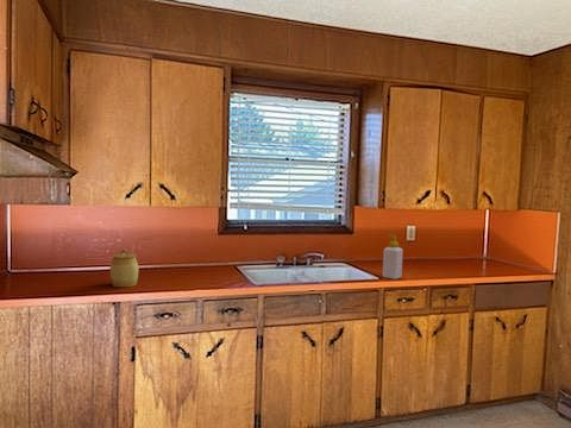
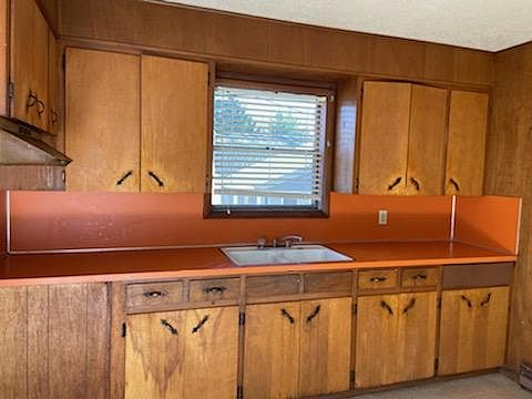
- jar [109,248,140,288]
- soap bottle [382,234,404,281]
